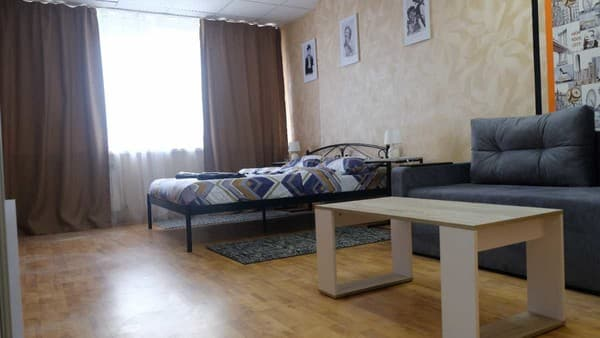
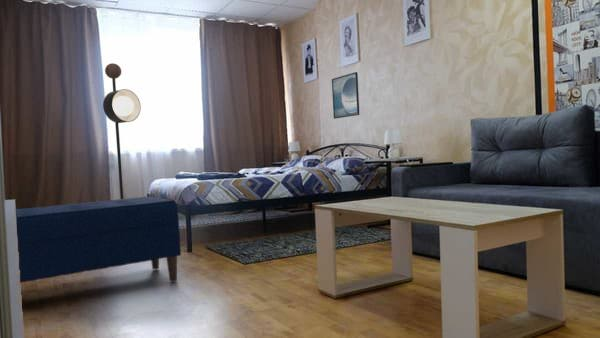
+ floor lamp [102,62,142,199]
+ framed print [331,71,360,120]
+ bench [15,195,182,284]
